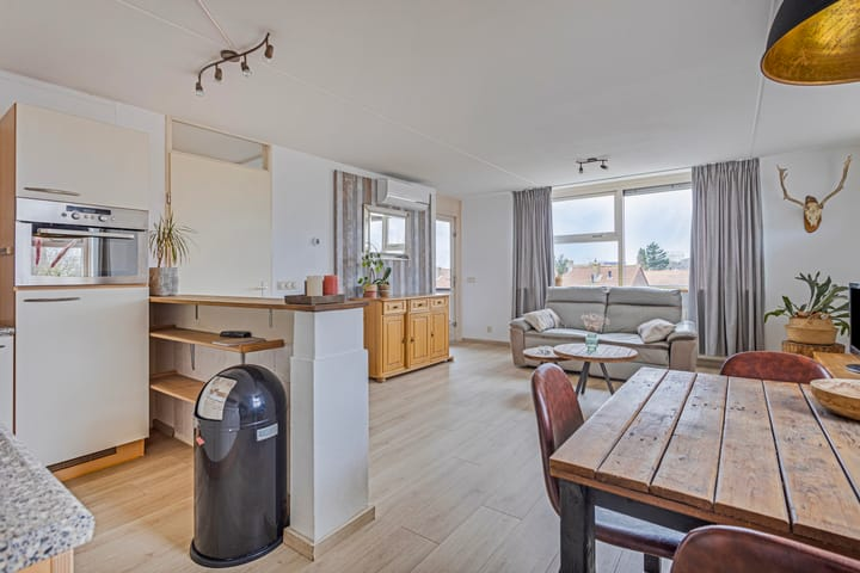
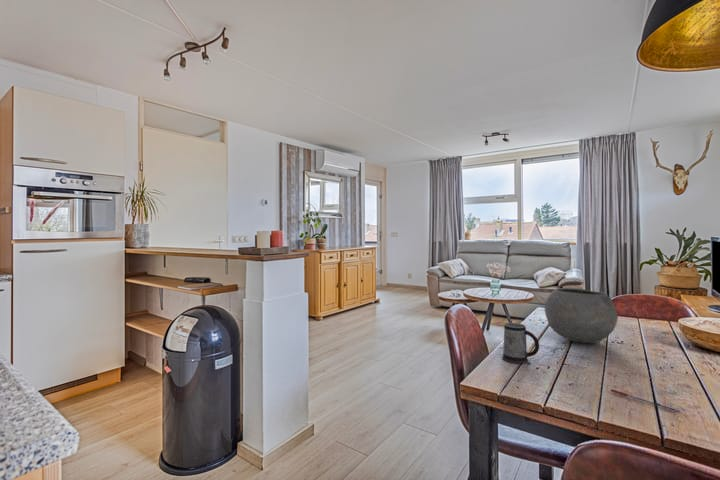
+ pen [610,388,681,413]
+ bowl [544,287,619,344]
+ mug [501,322,540,364]
